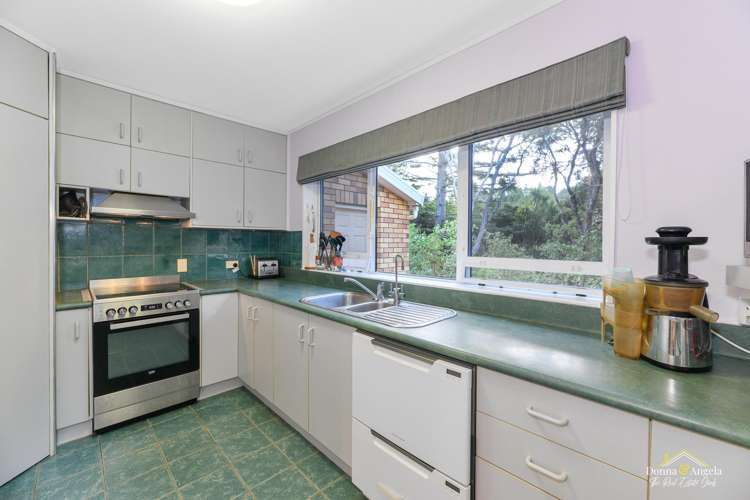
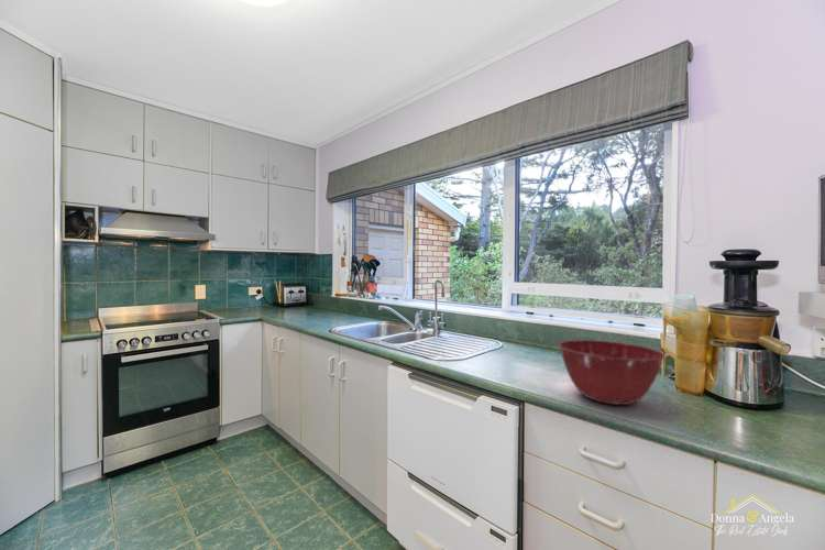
+ mixing bowl [558,339,666,406]
